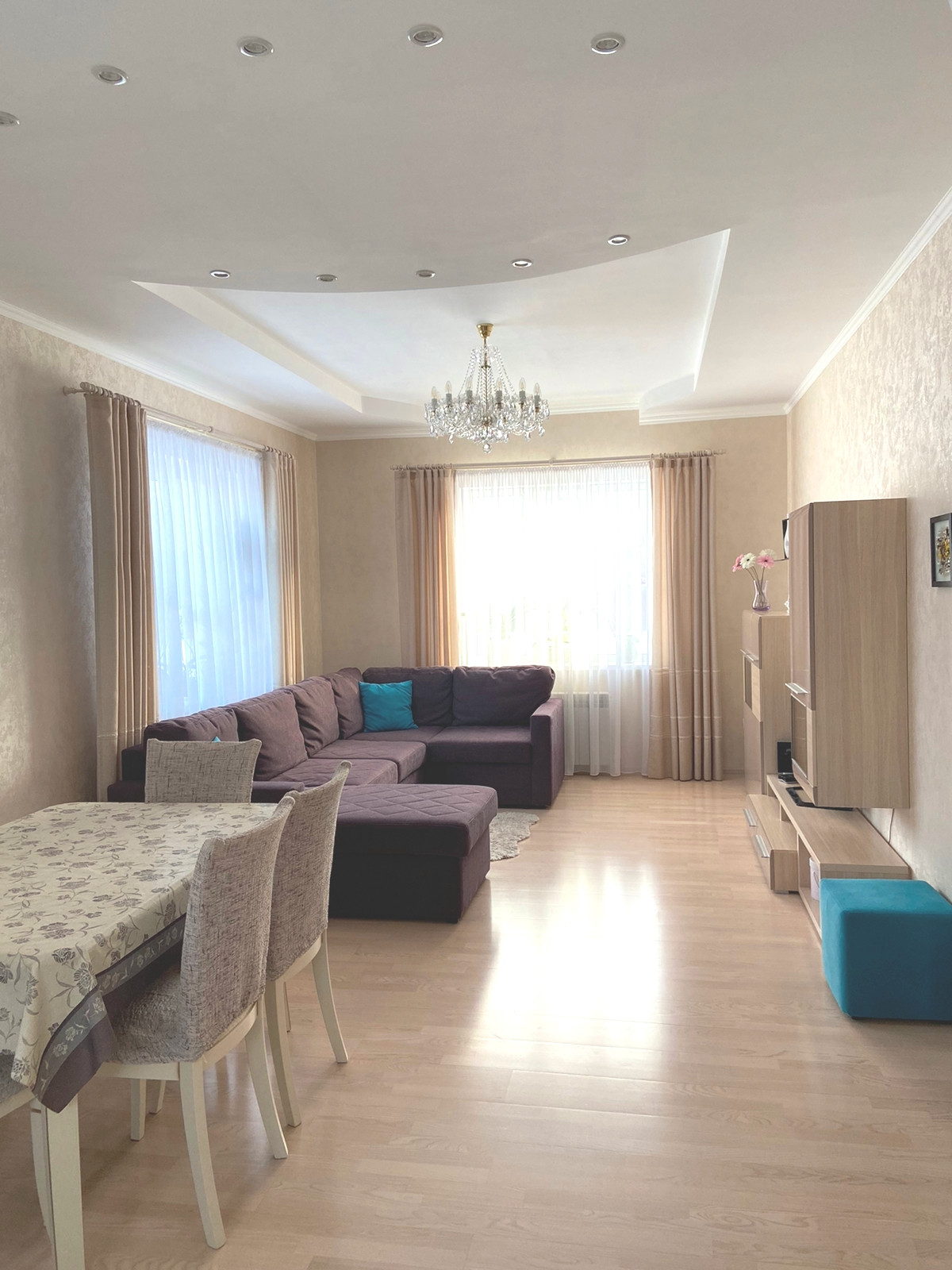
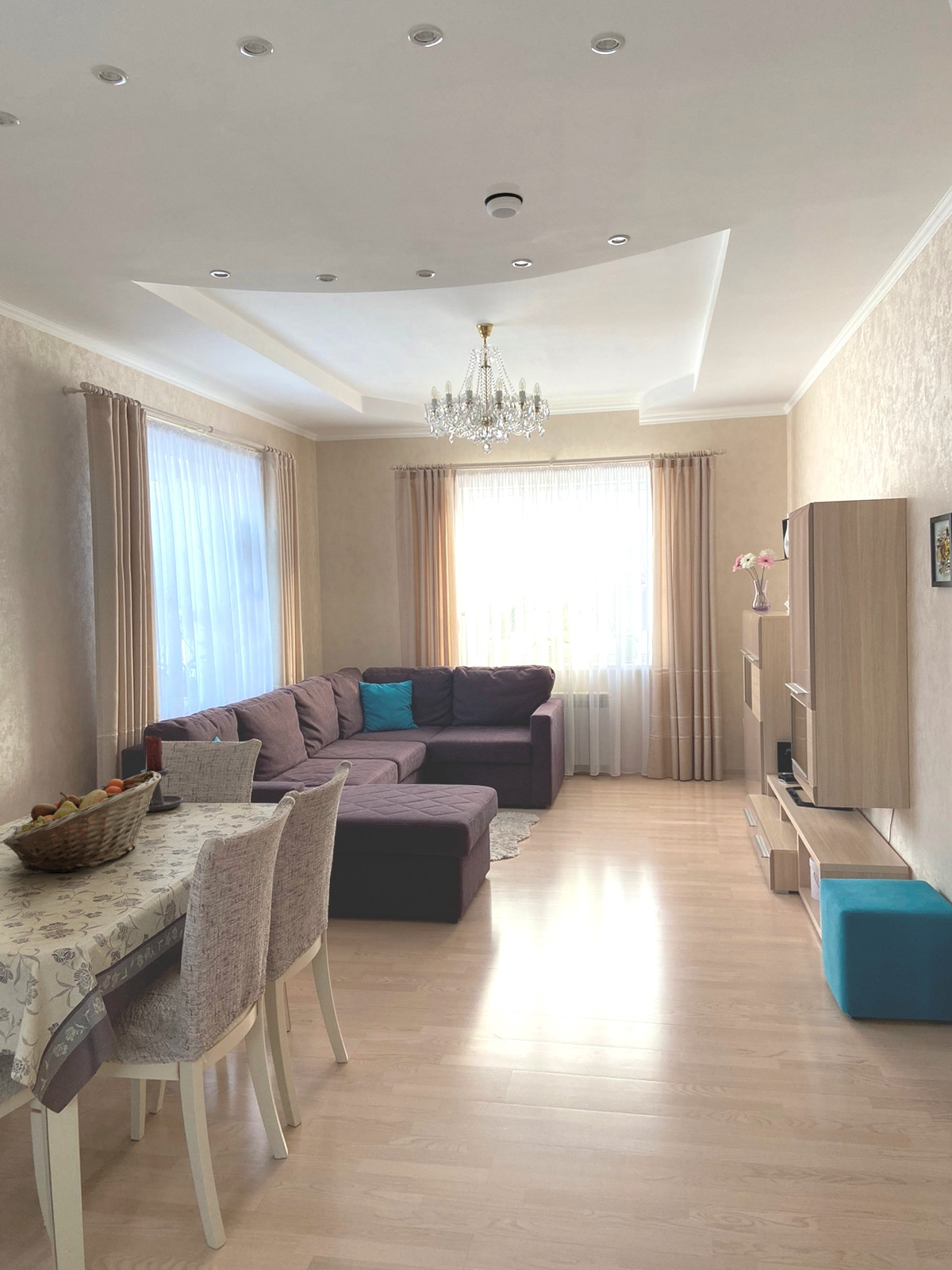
+ smoke detector [483,182,524,220]
+ candle holder [140,736,184,812]
+ fruit basket [2,771,161,874]
